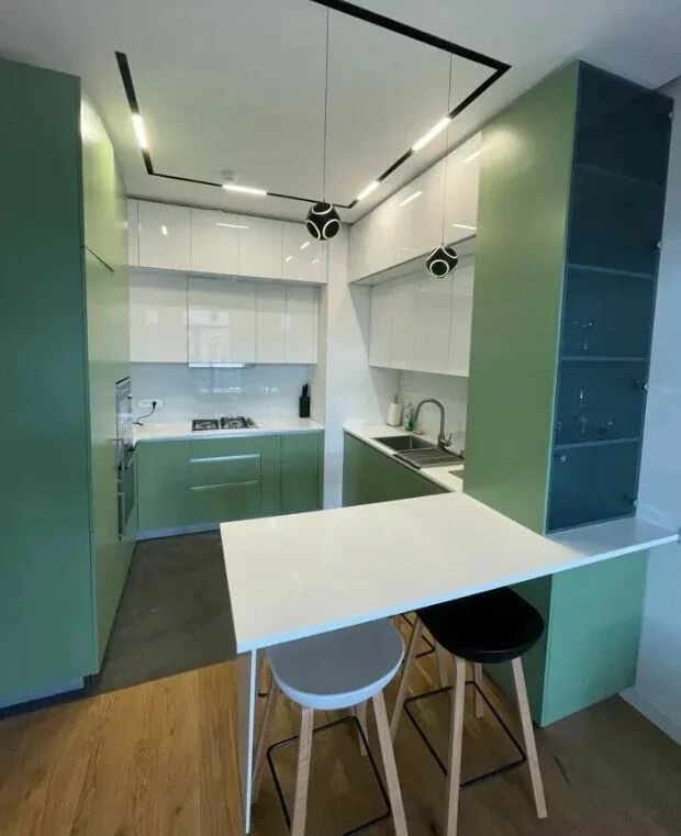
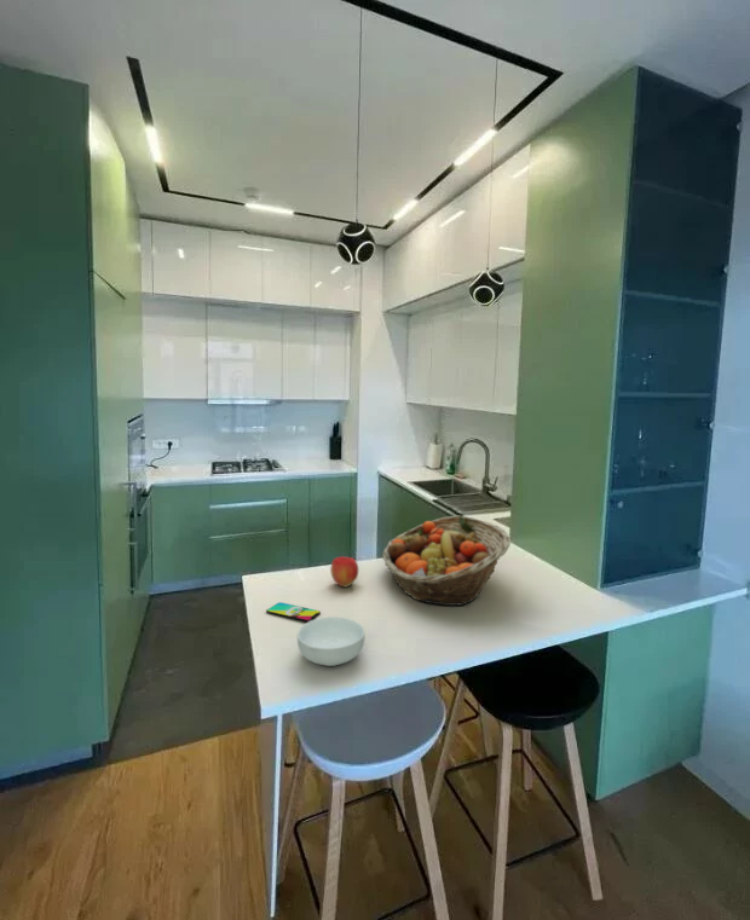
+ smartphone [265,601,322,623]
+ cereal bowl [296,615,367,667]
+ fruit basket [381,515,512,607]
+ apple [329,555,359,589]
